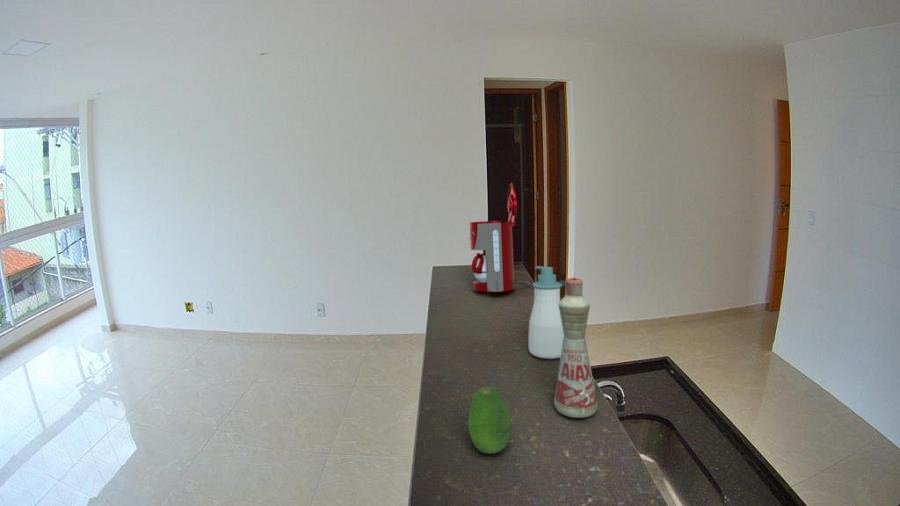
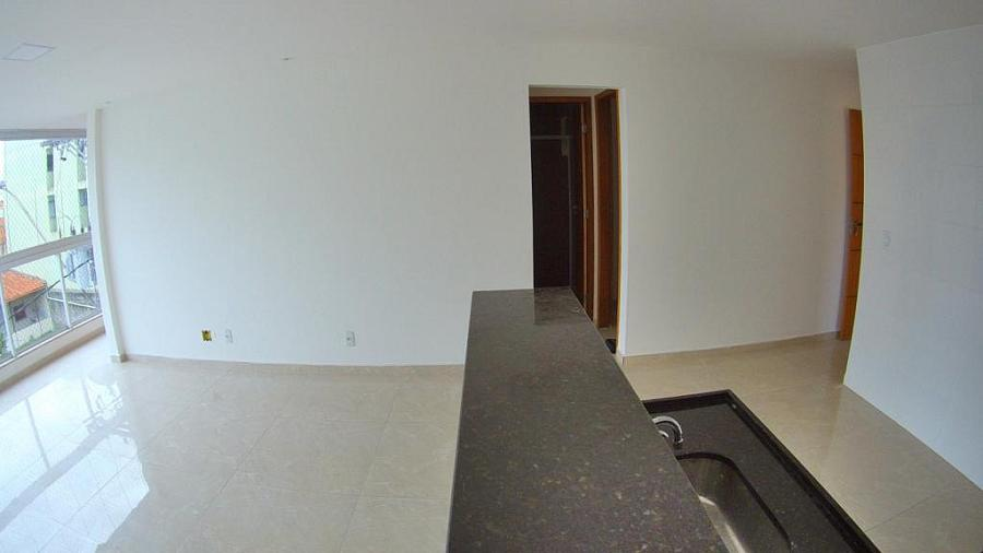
- soap bottle [527,265,564,360]
- coffee maker [468,182,566,293]
- bottle [553,276,599,419]
- fruit [467,386,512,455]
